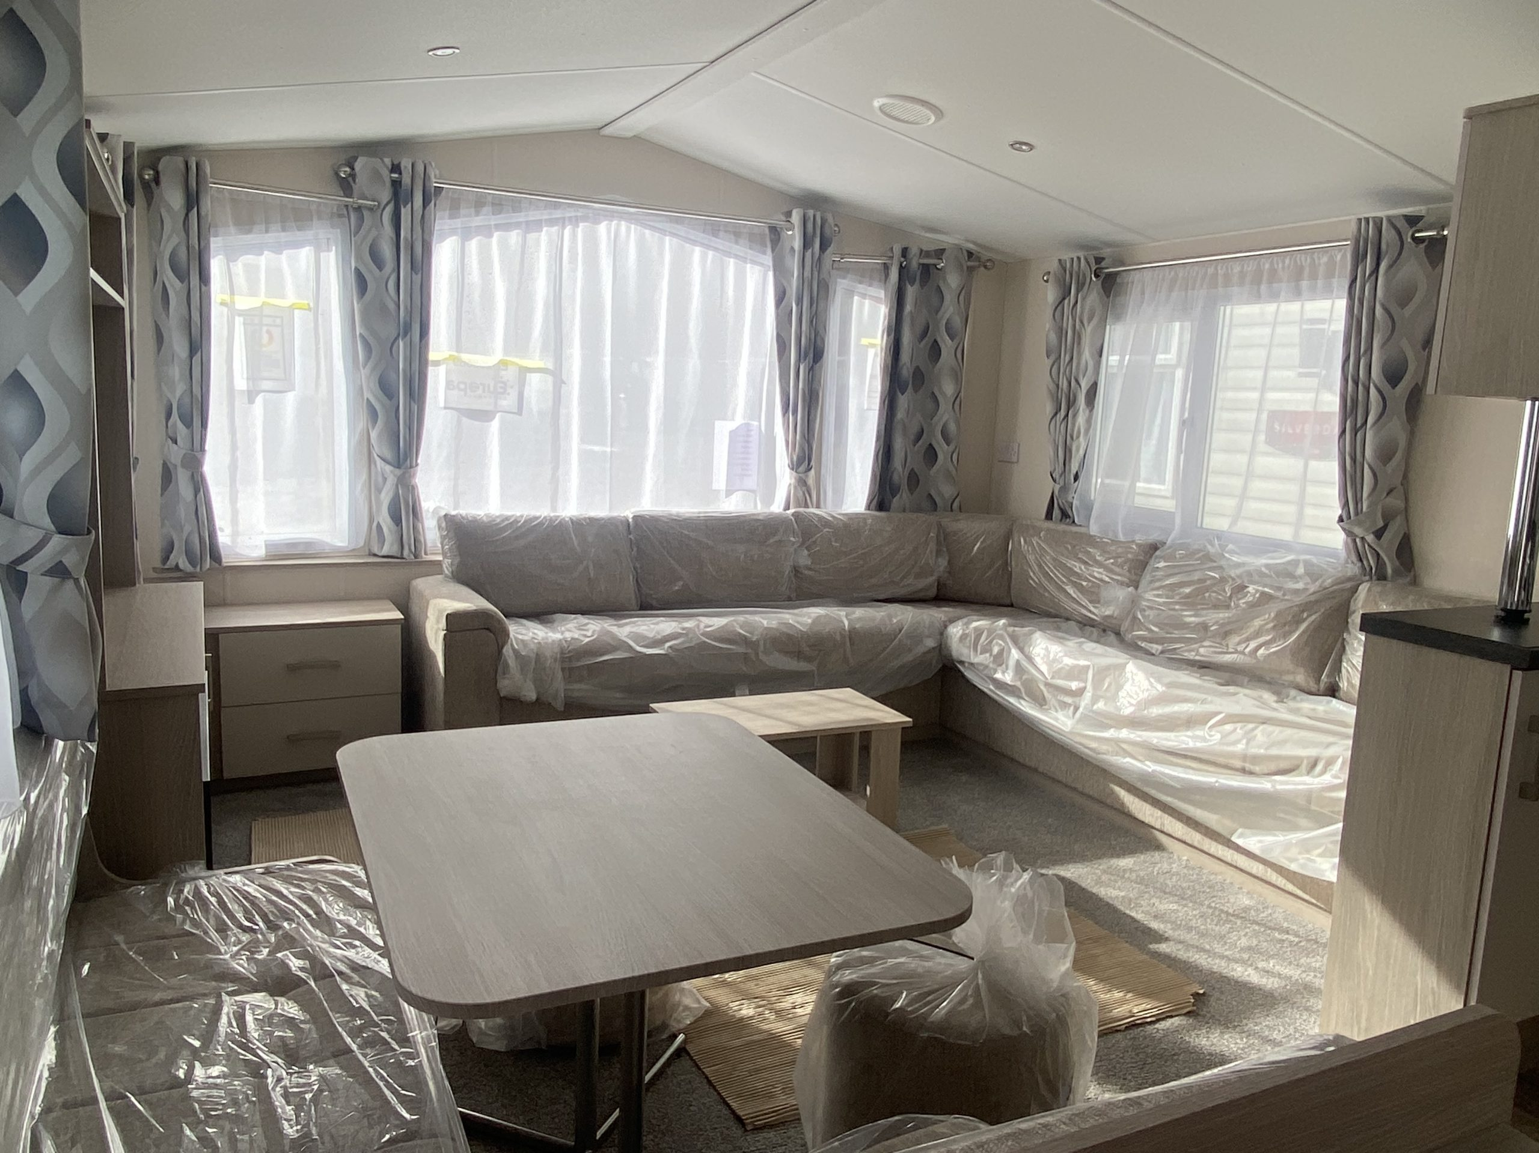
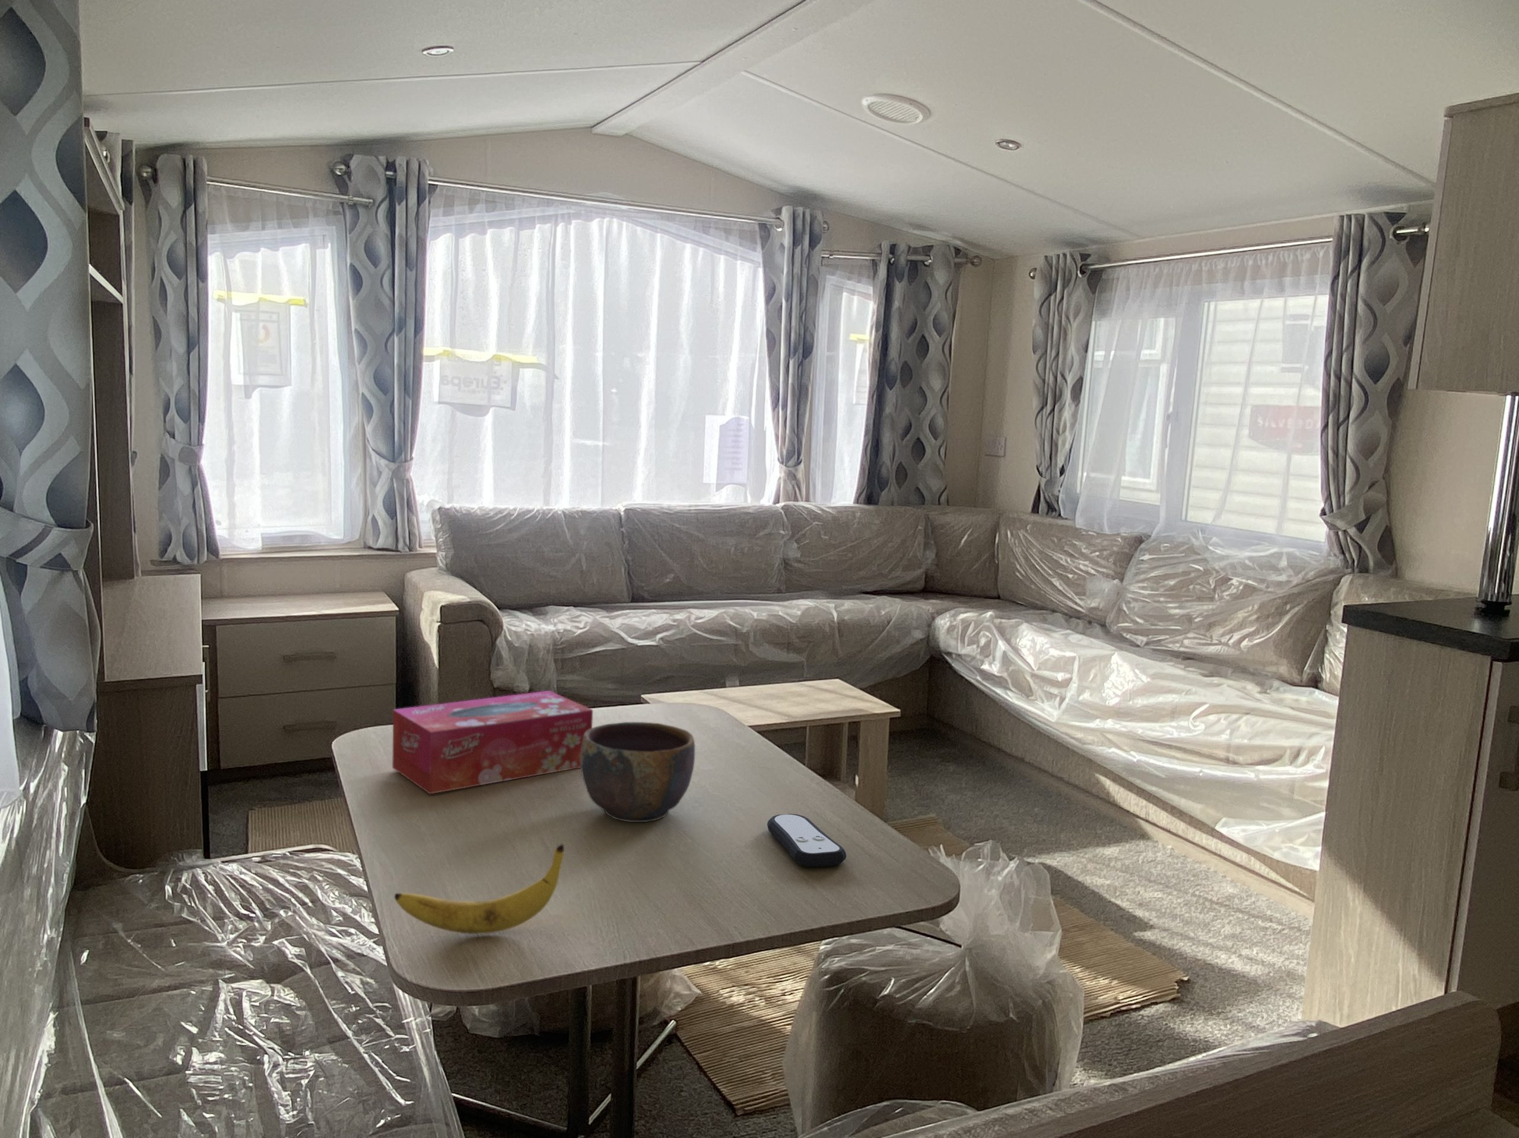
+ bowl [580,721,695,822]
+ tissue box [391,690,593,795]
+ remote control [767,813,847,868]
+ banana [394,843,565,935]
